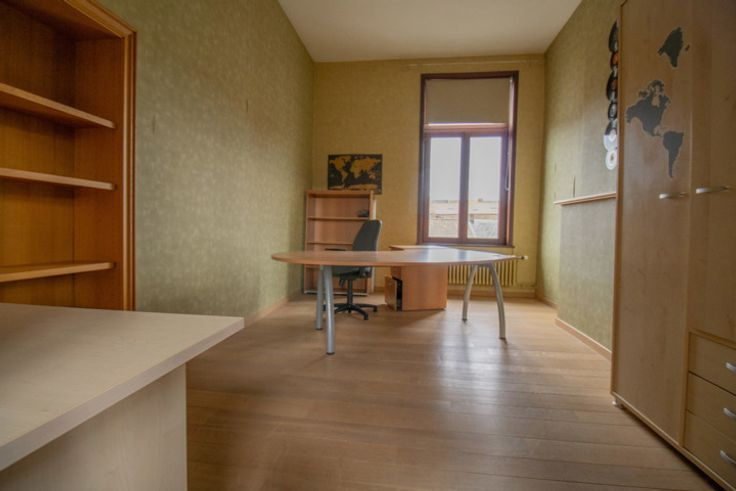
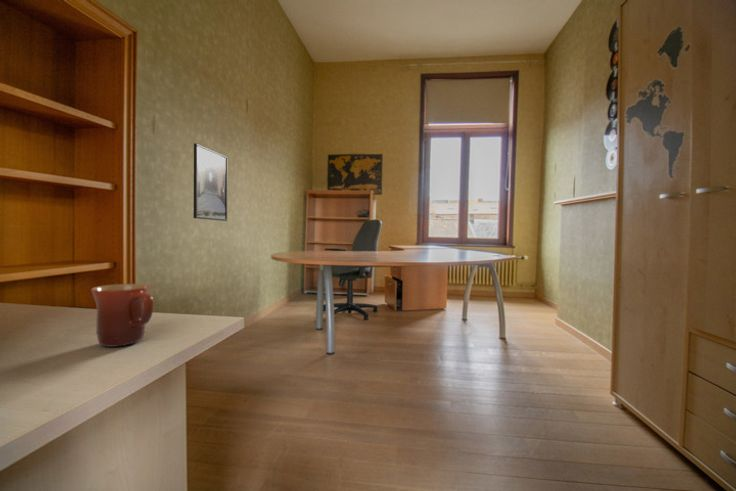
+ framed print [192,142,229,222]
+ mug [90,283,154,348]
